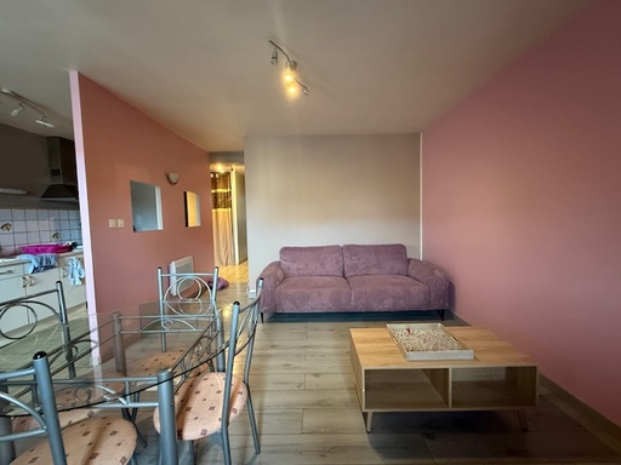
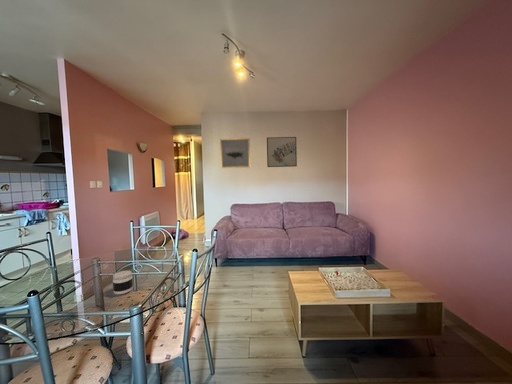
+ jar [112,270,134,295]
+ wall art [266,136,298,168]
+ wall art [219,137,251,169]
